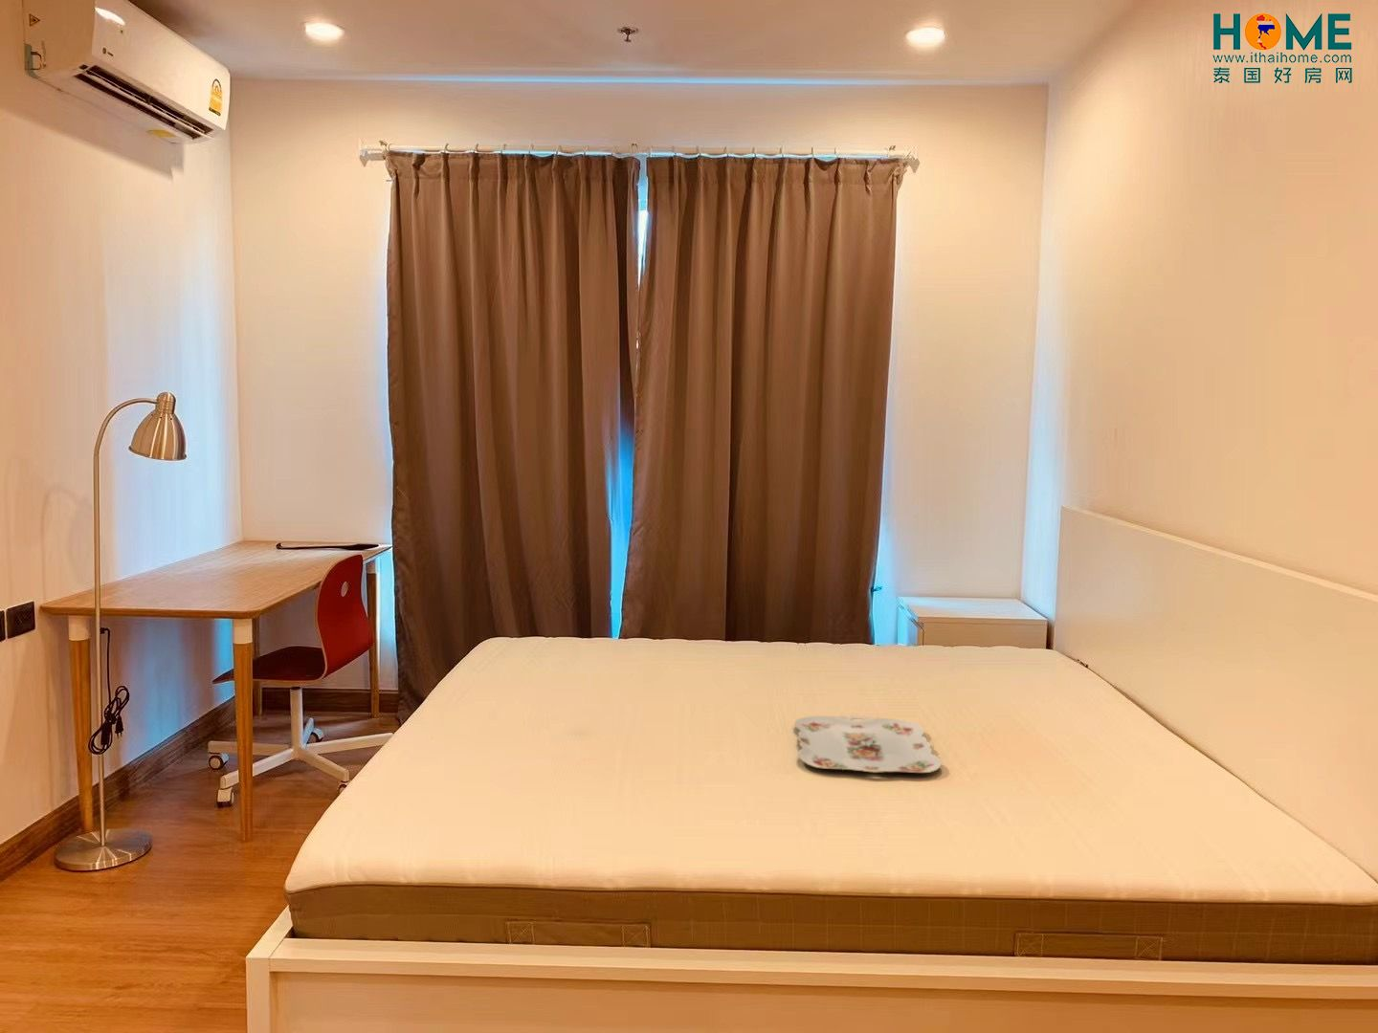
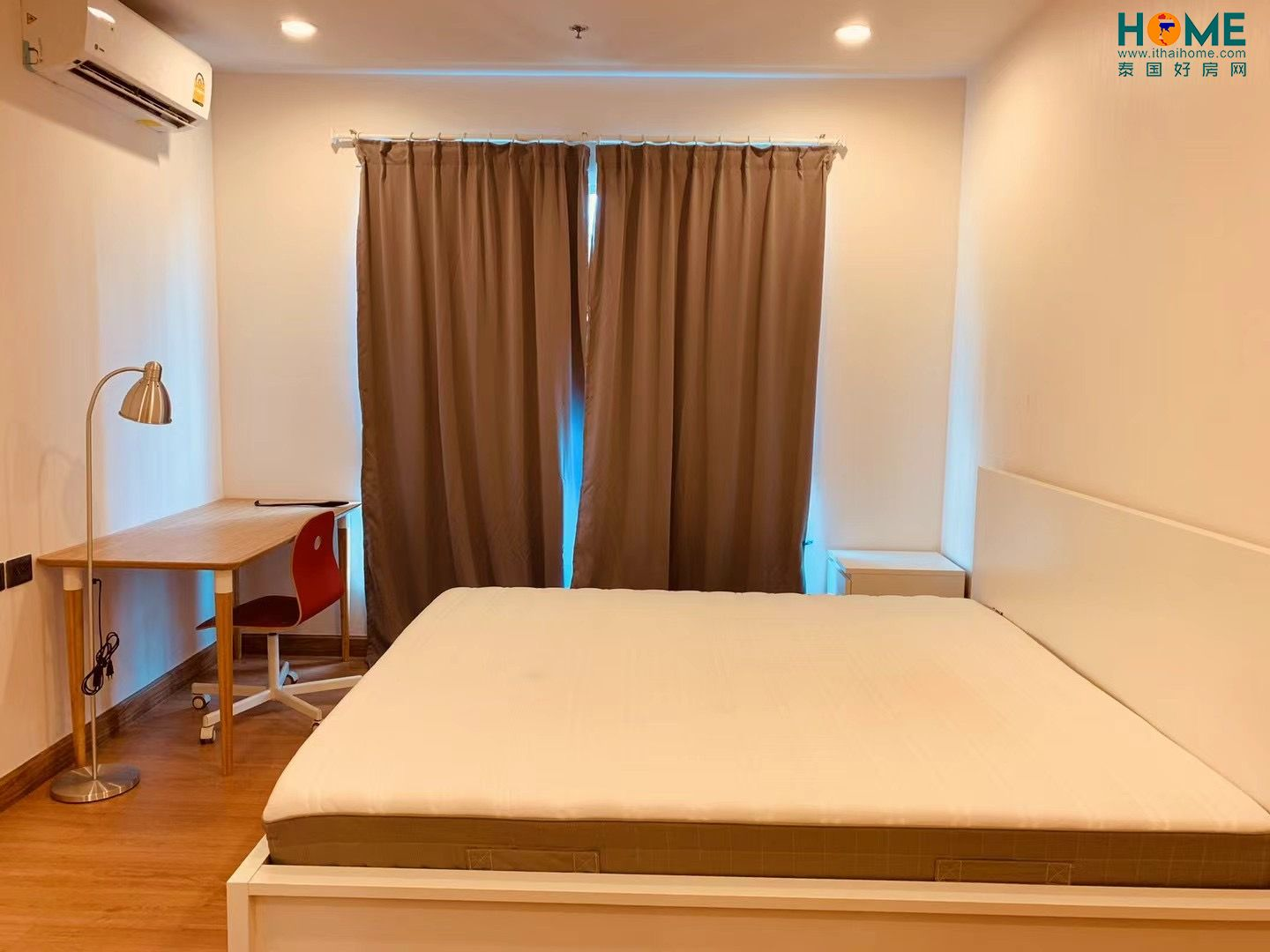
- serving tray [793,714,943,774]
